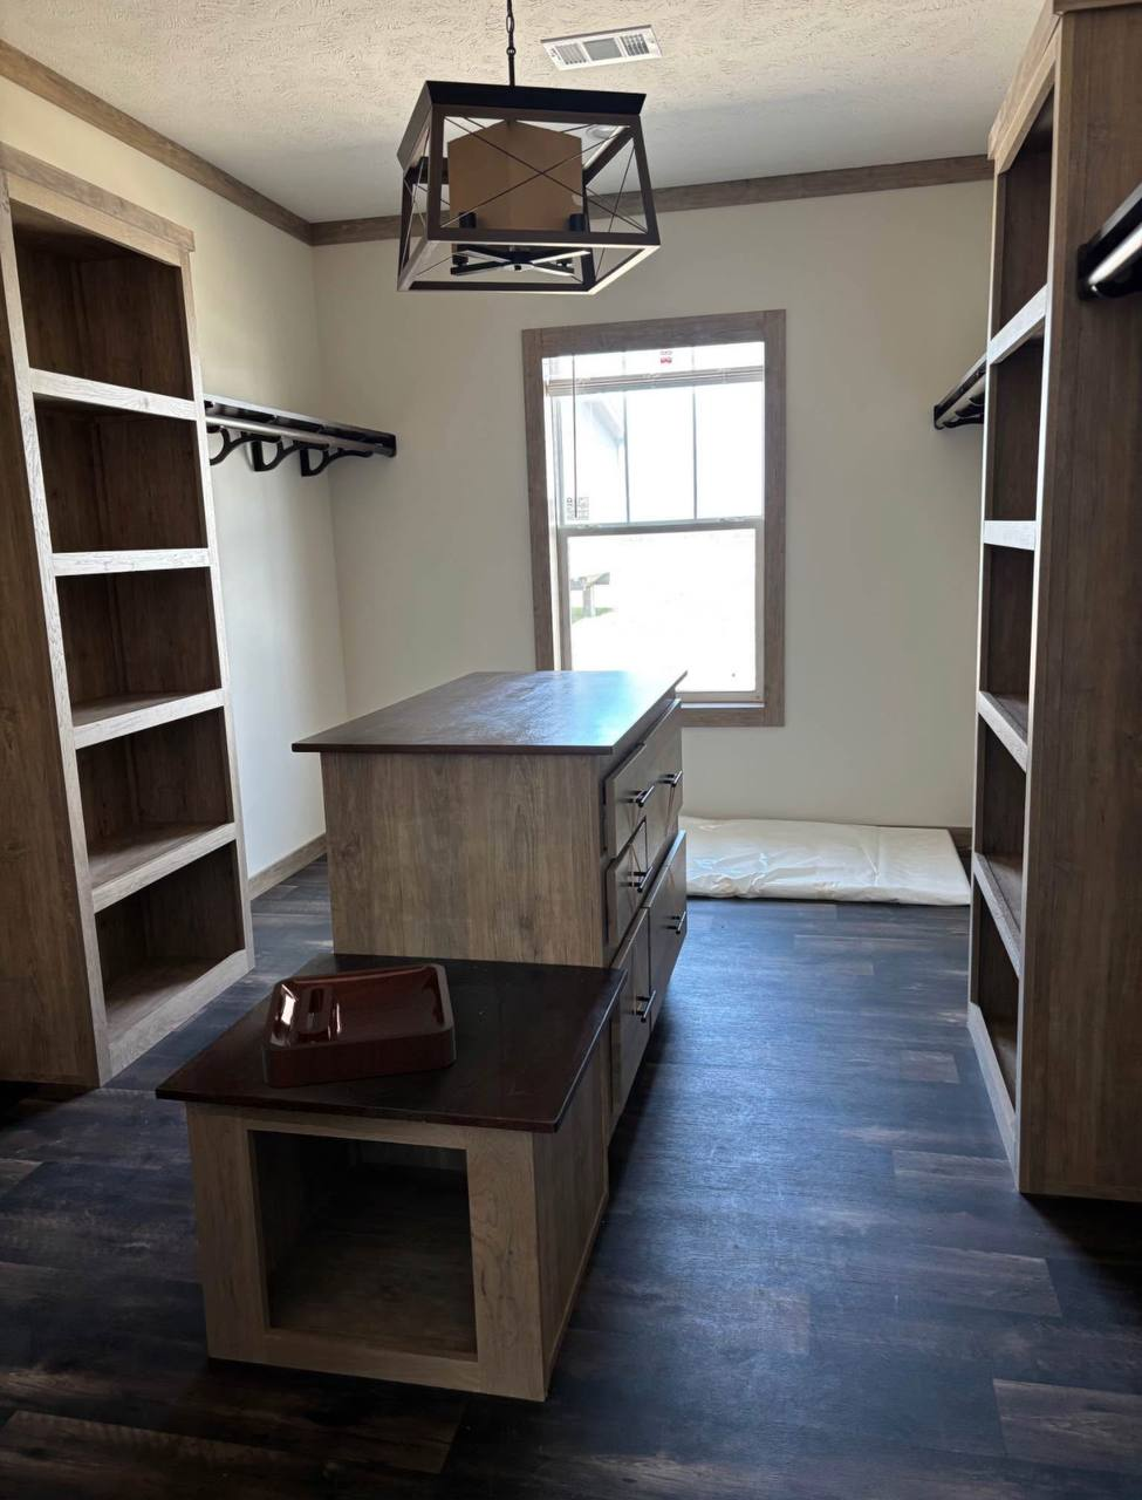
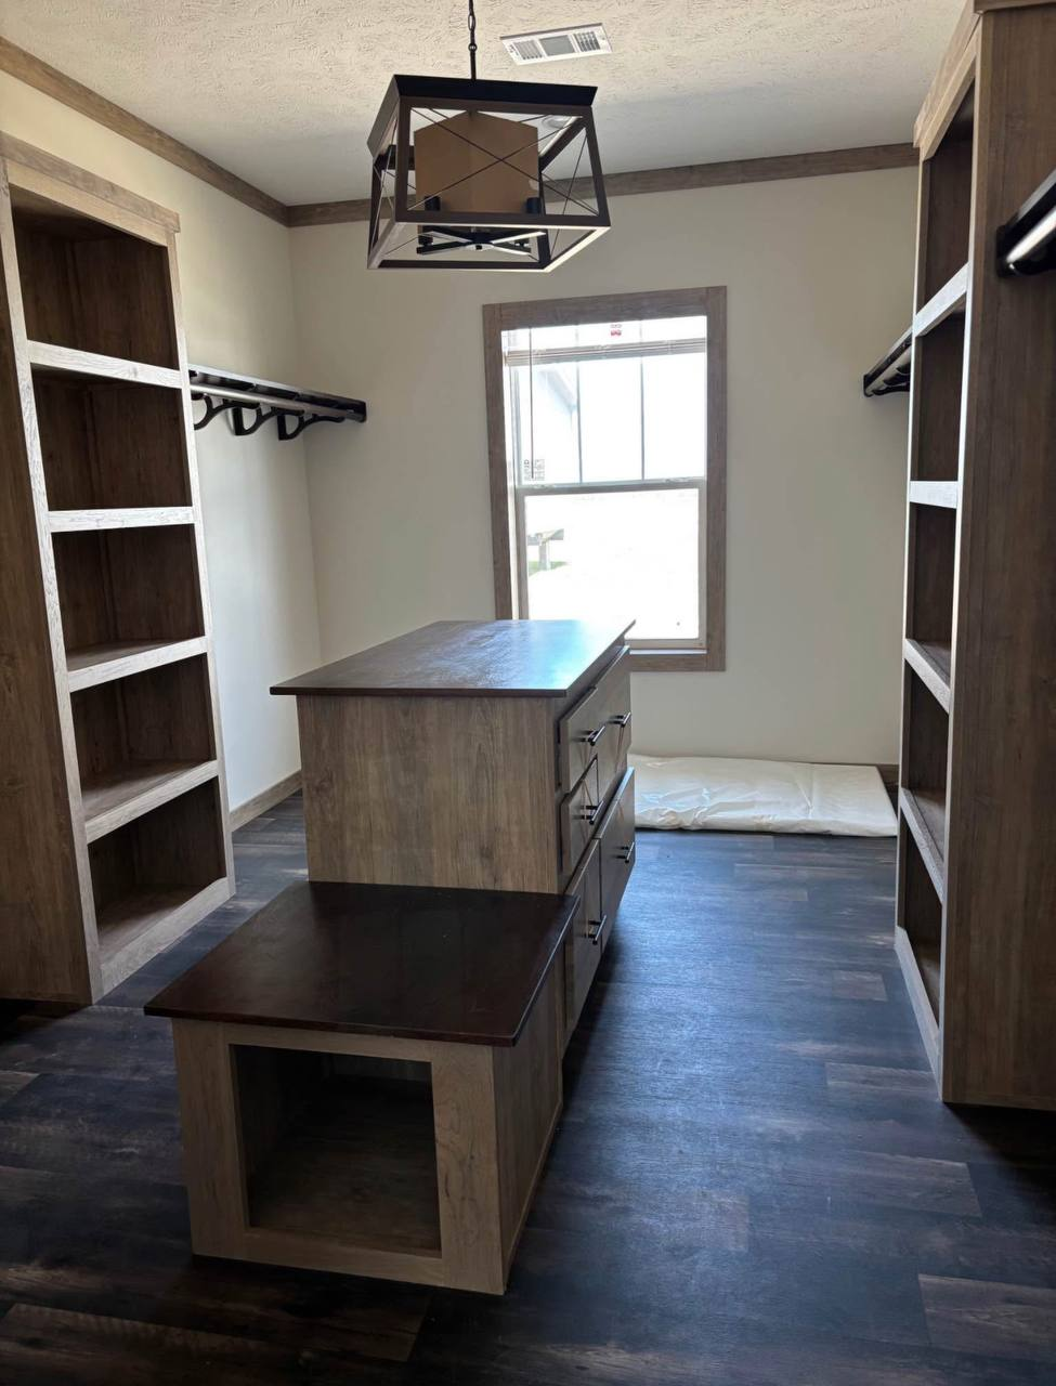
- decorative tray [260,962,457,1088]
